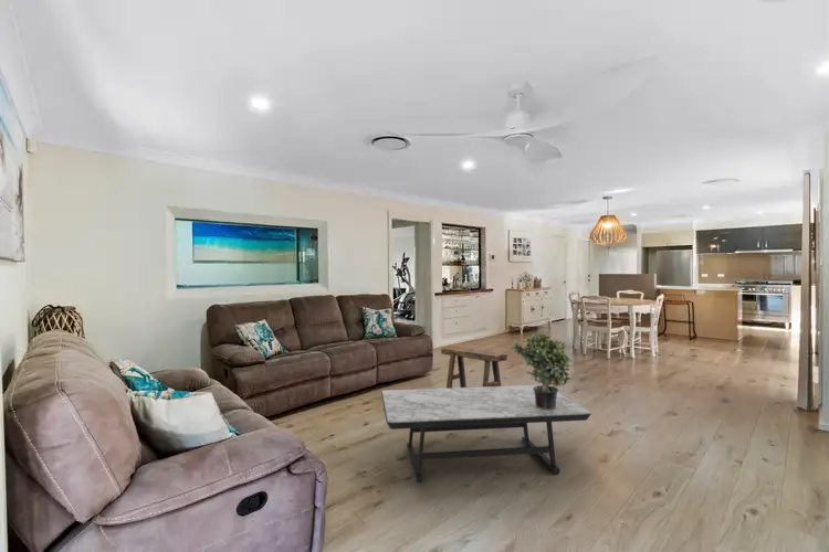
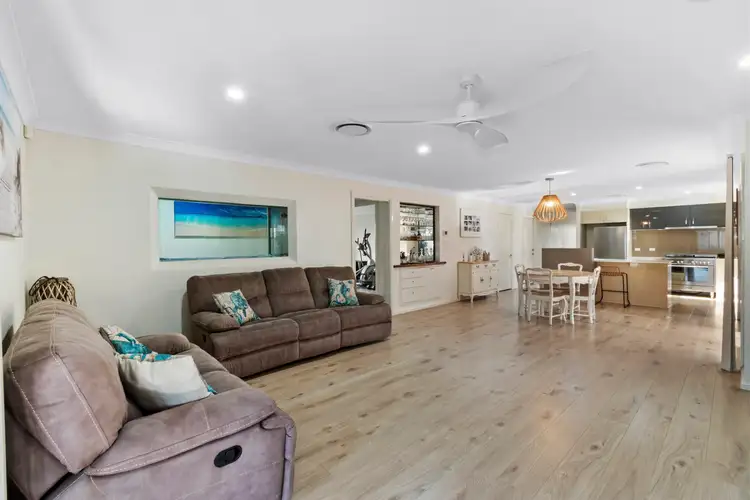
- stool [440,344,508,389]
- potted plant [511,331,574,410]
- coffee table [380,384,592,485]
